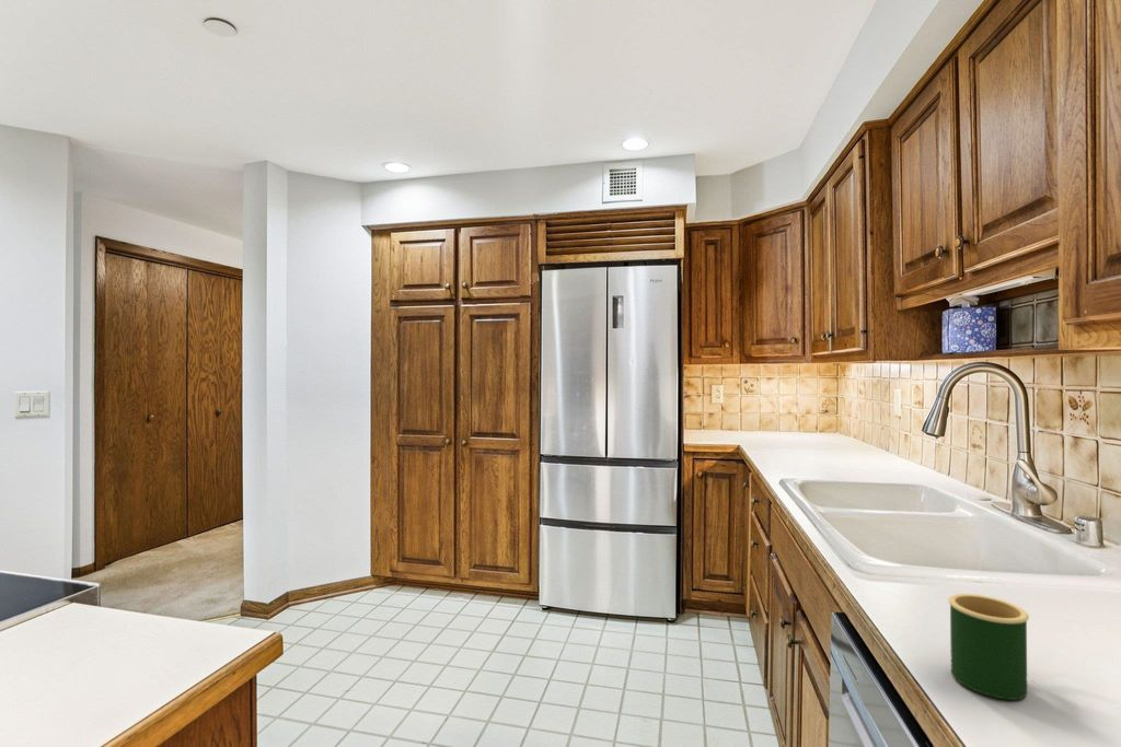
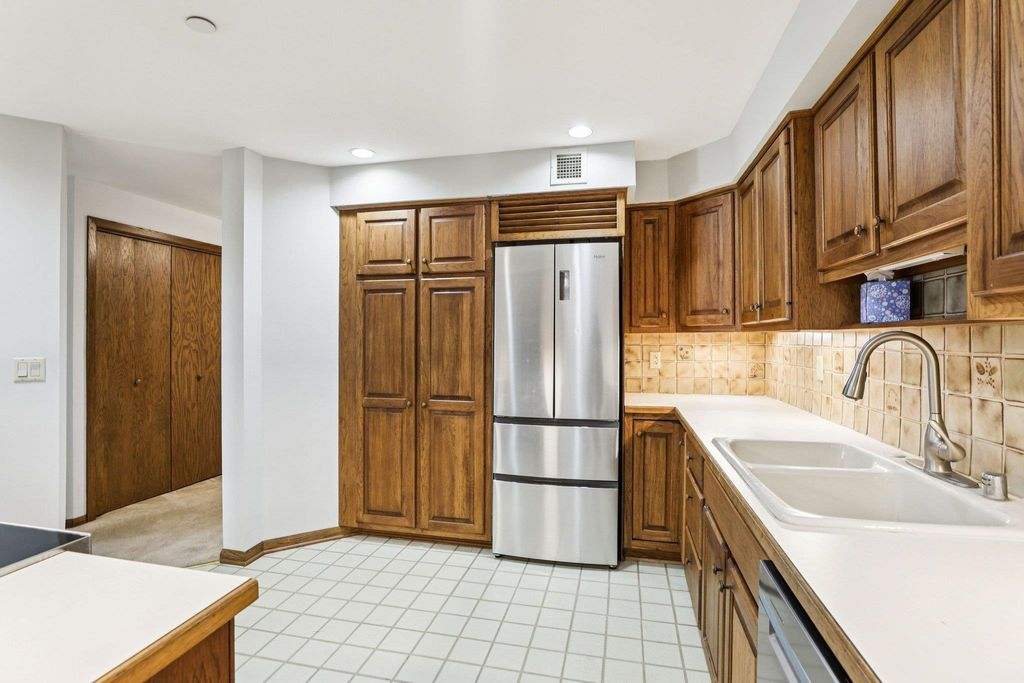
- mug [947,593,1030,701]
